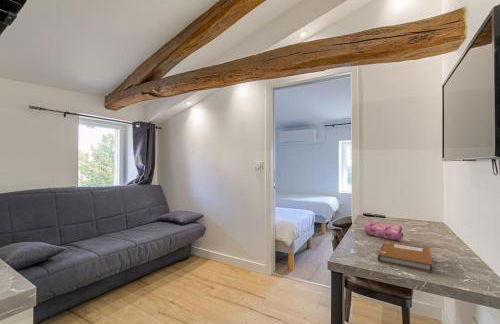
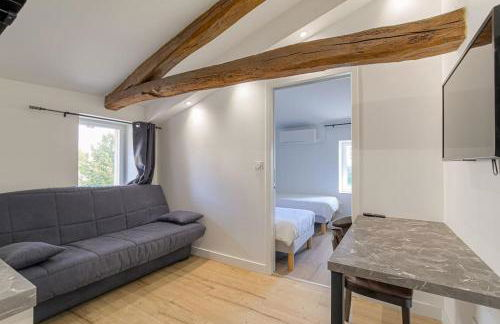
- pencil case [363,219,404,242]
- notebook [377,240,433,274]
